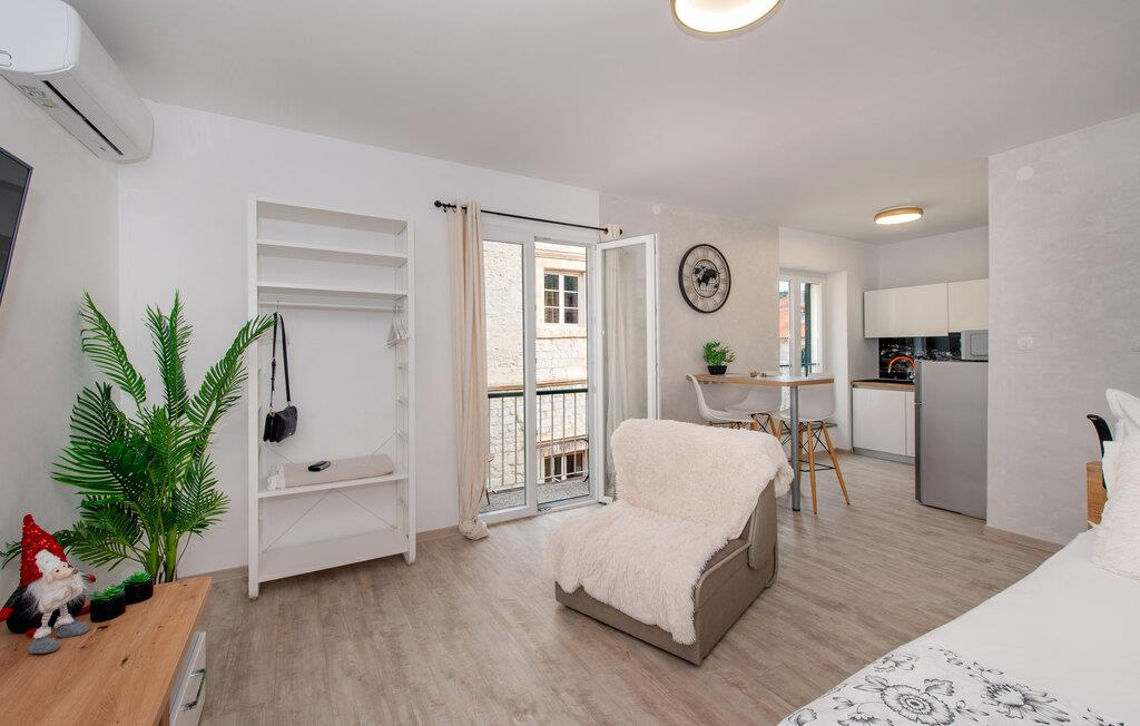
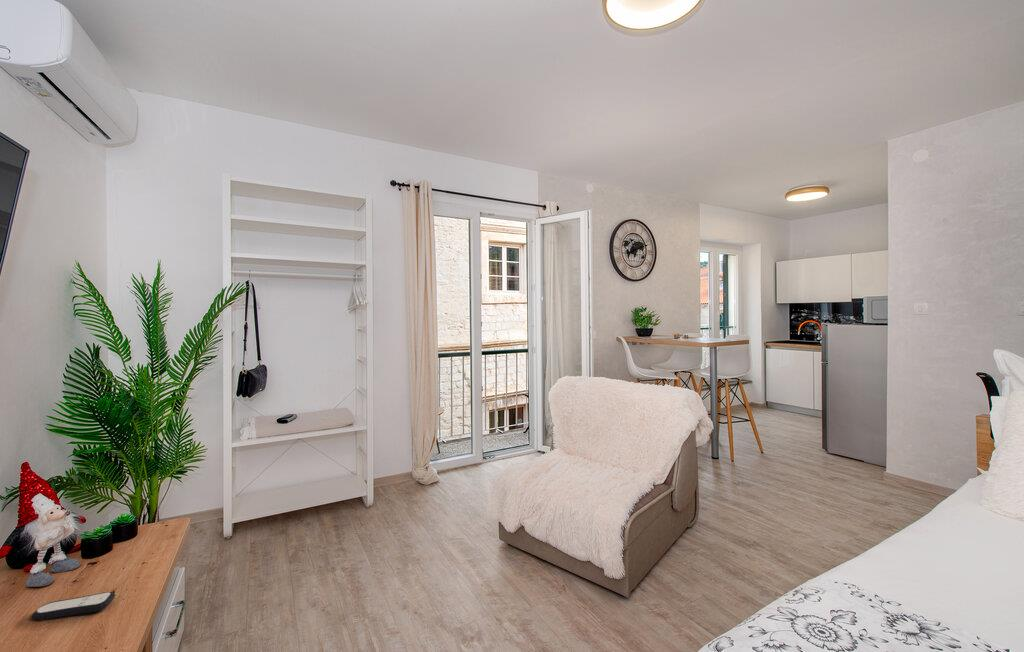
+ remote control [31,591,116,621]
